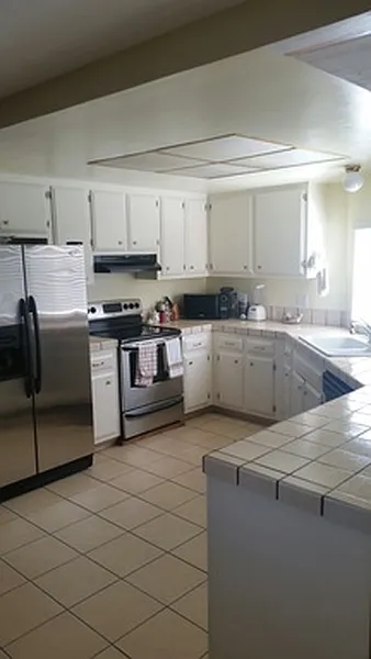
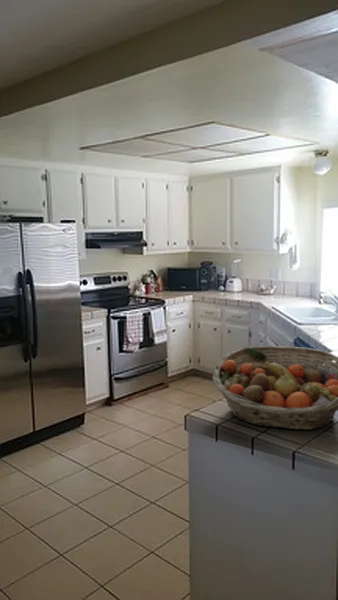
+ fruit basket [212,345,338,431]
